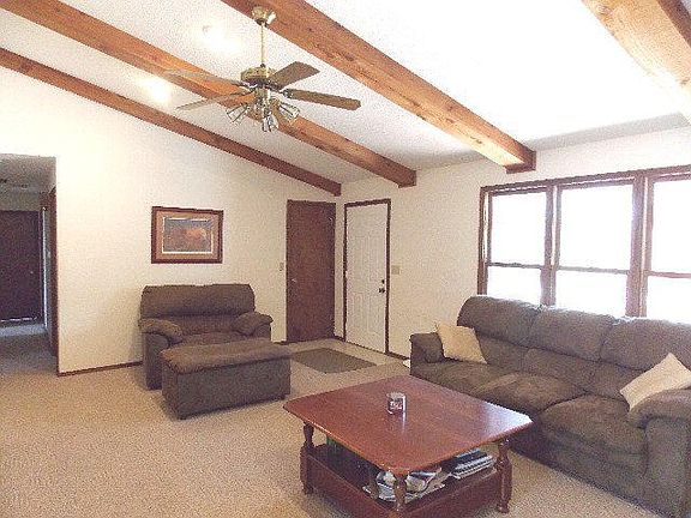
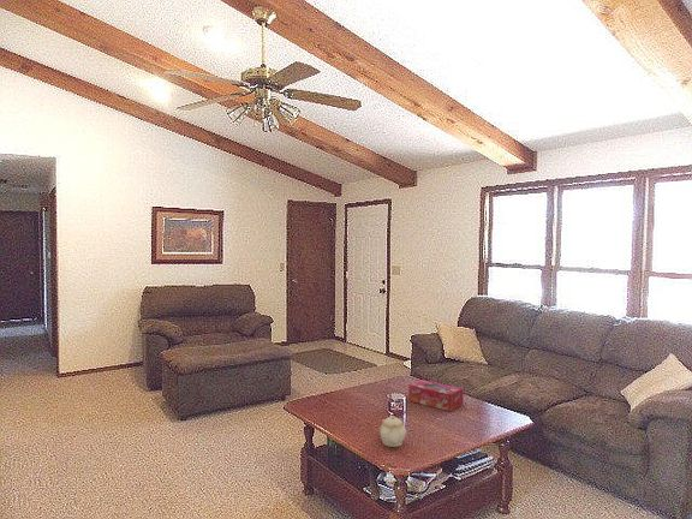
+ teapot [378,414,407,448]
+ tissue box [407,378,465,412]
